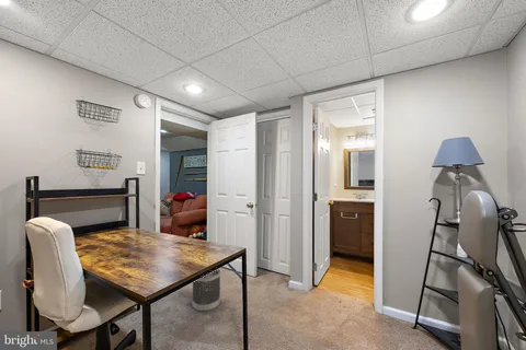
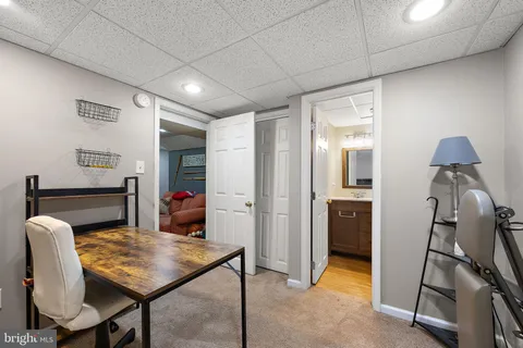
- wastebasket [191,268,221,313]
